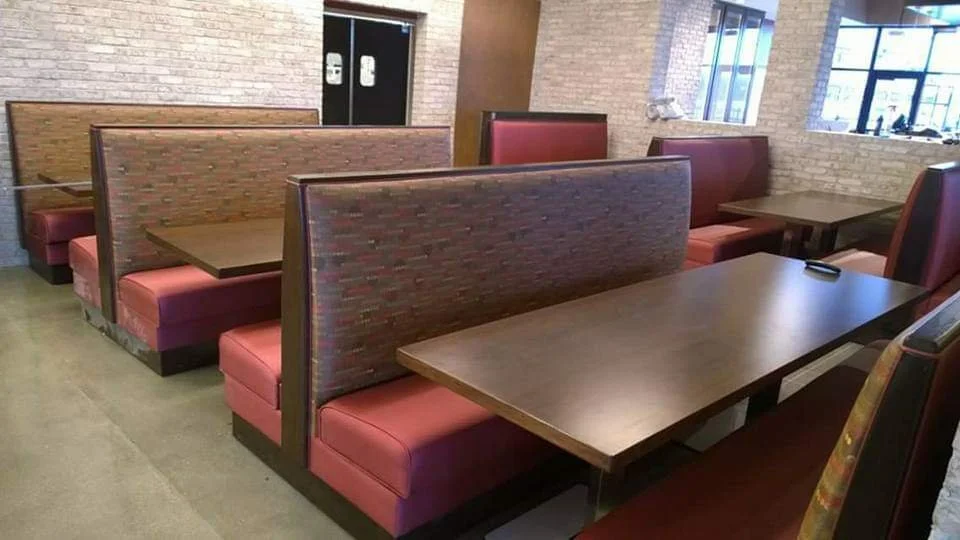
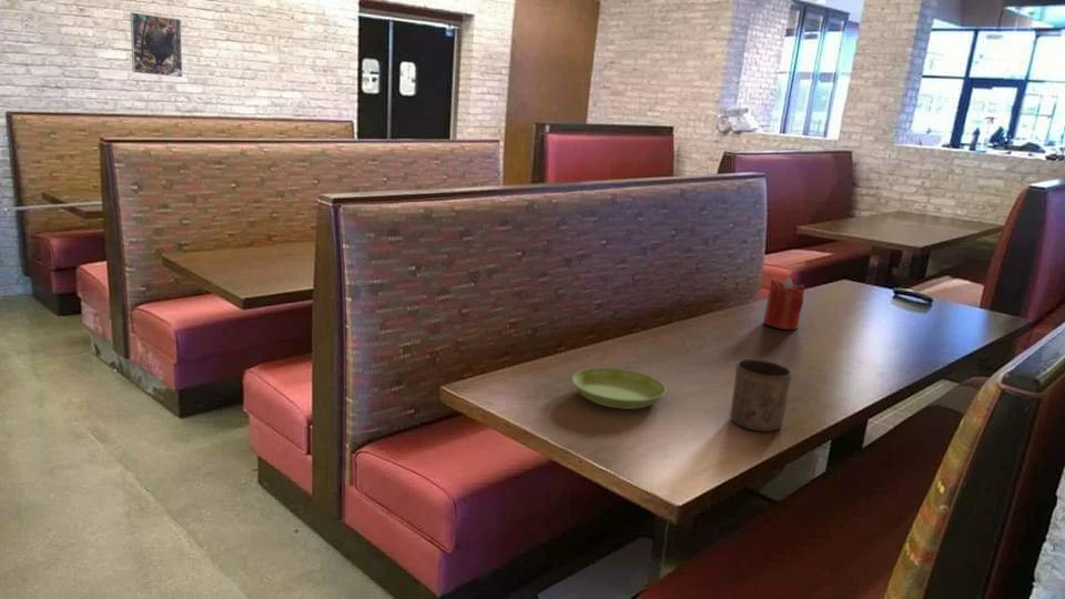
+ saucer [571,367,668,410]
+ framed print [129,11,183,79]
+ cup [729,358,793,433]
+ candle [762,276,805,331]
